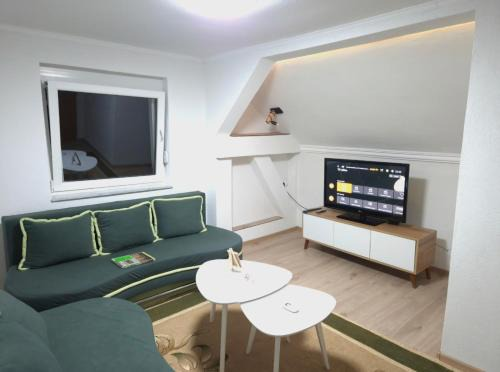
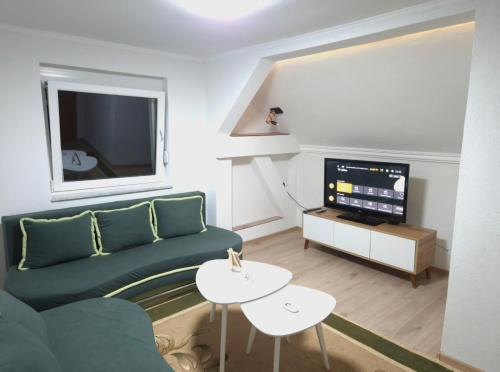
- magazine [111,251,156,269]
